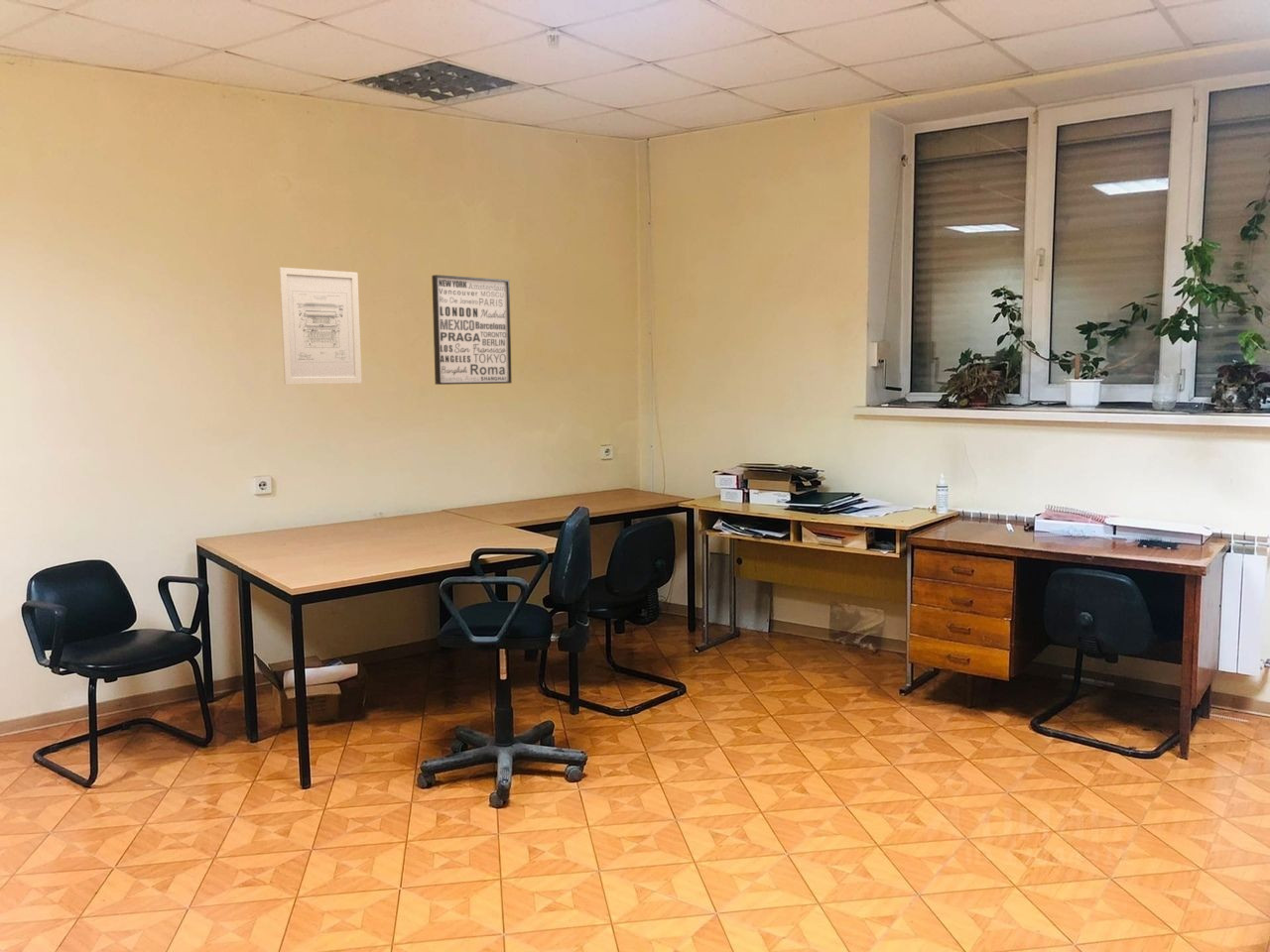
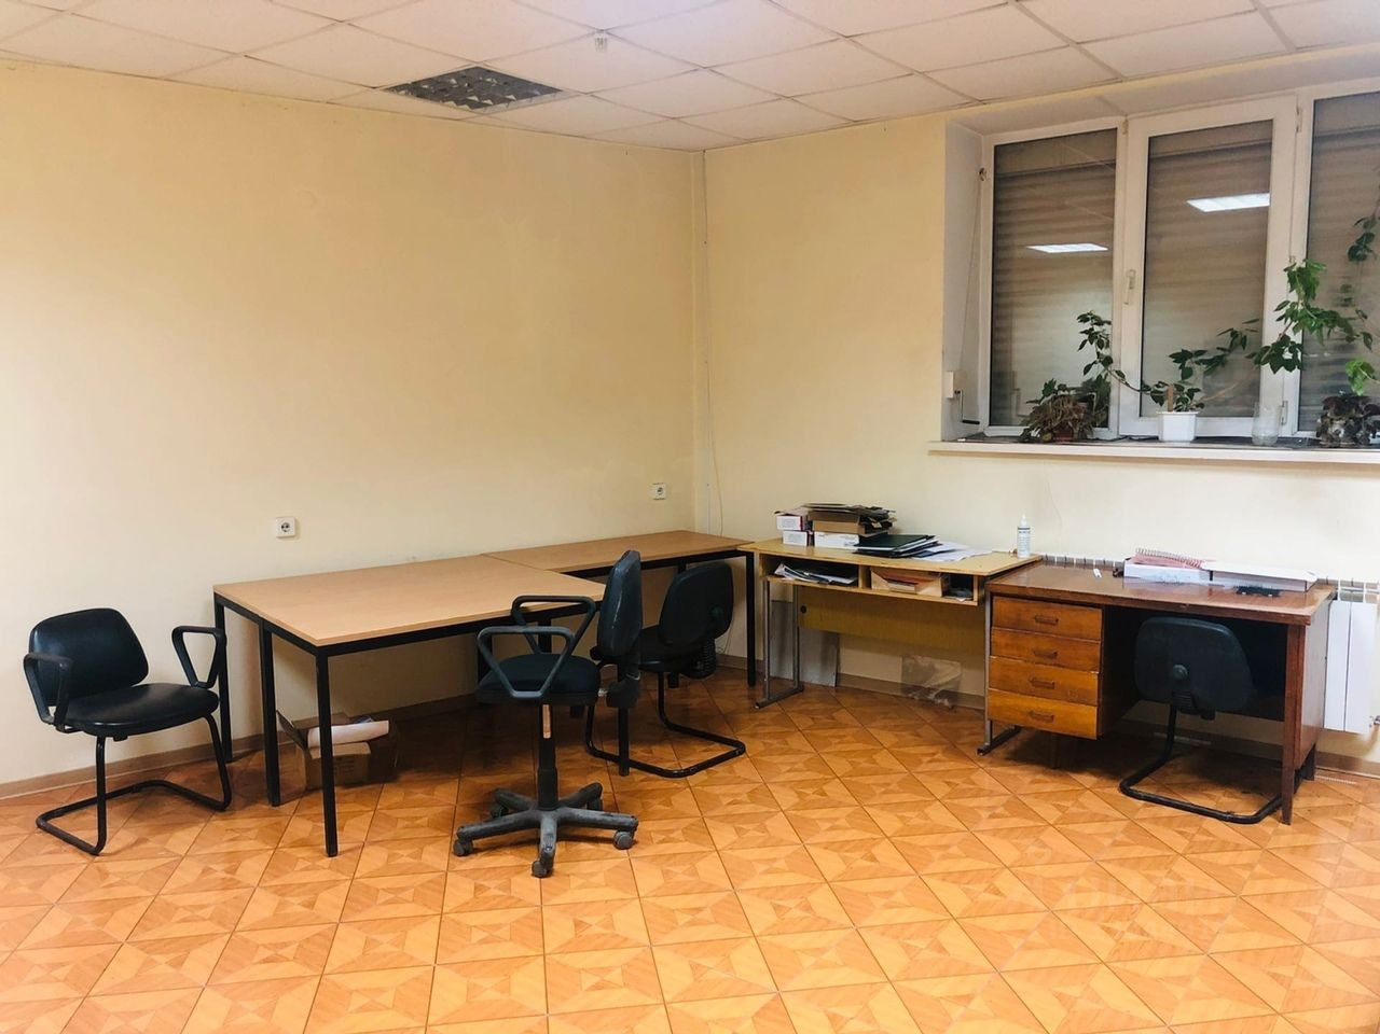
- wall art [278,267,363,385]
- wall art [431,274,512,386]
